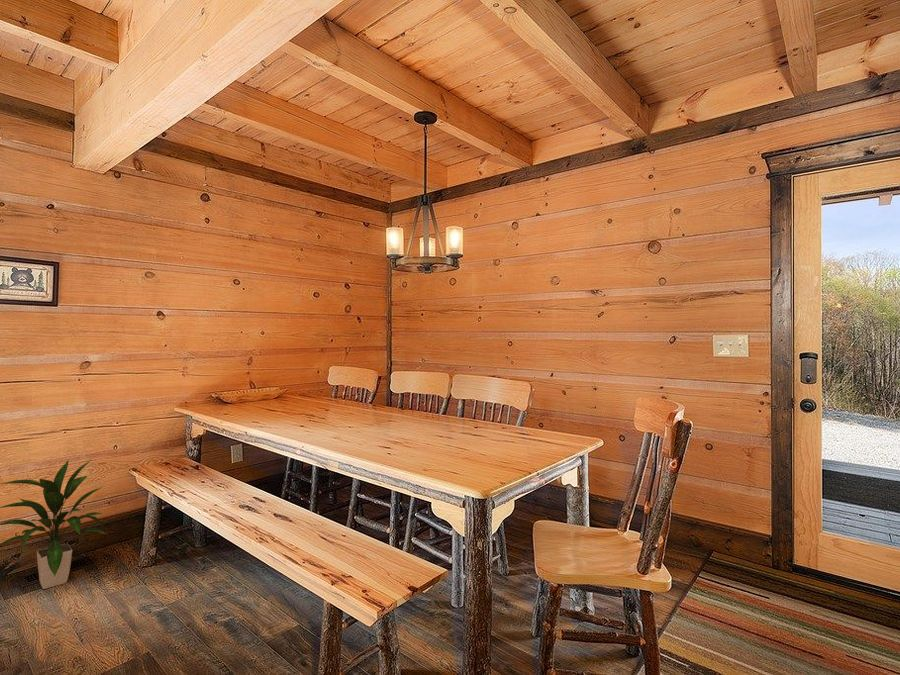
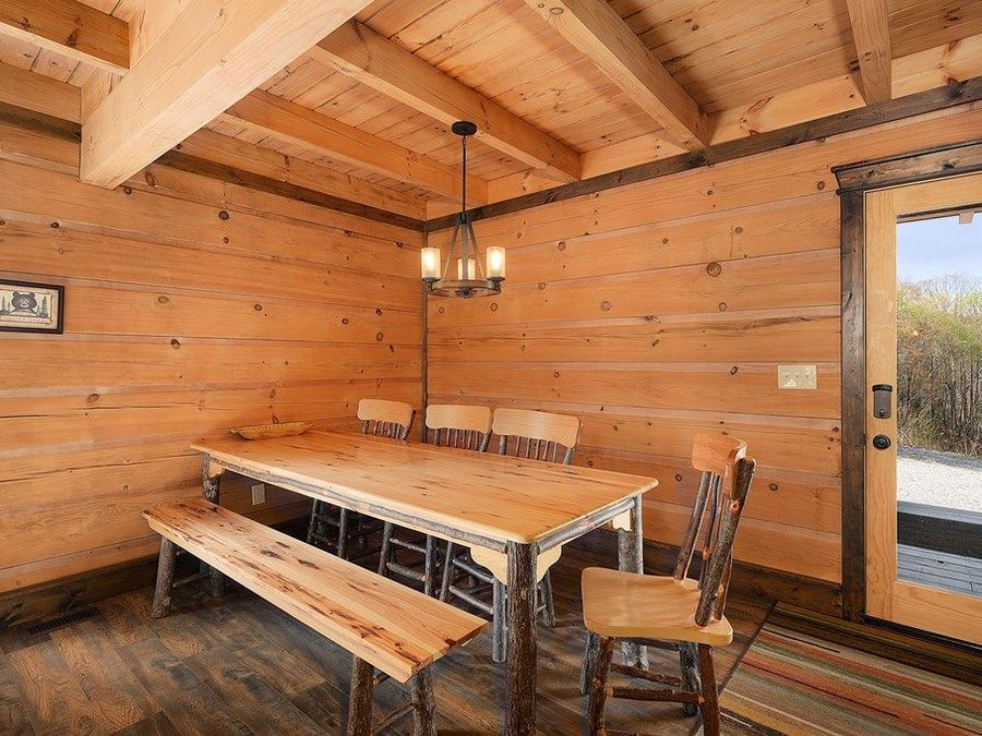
- indoor plant [0,457,107,590]
